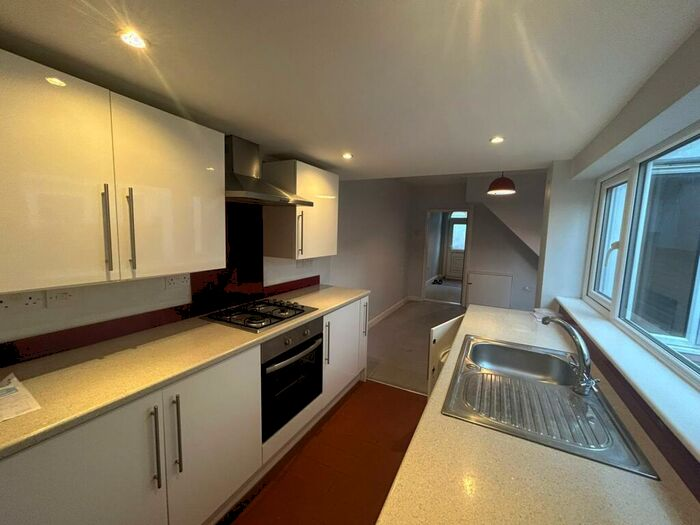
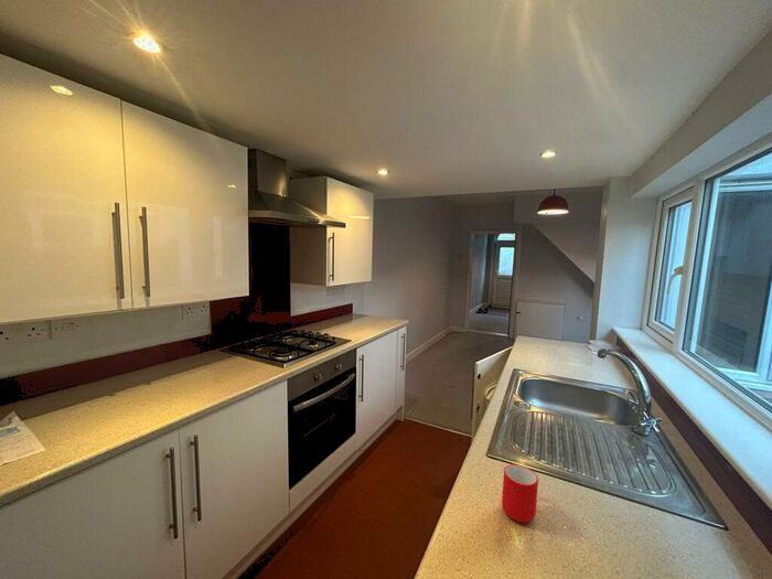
+ cup [501,463,539,524]
